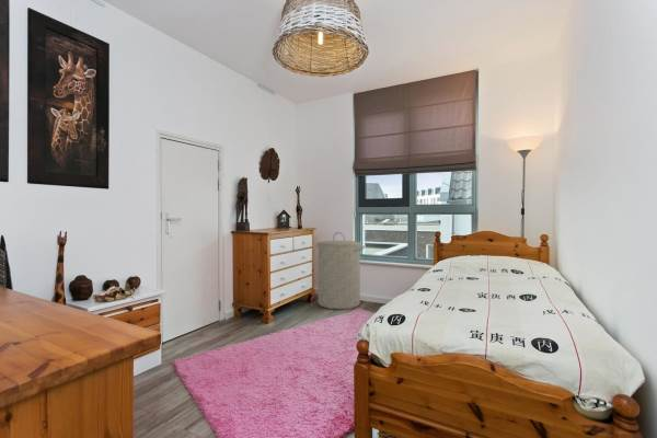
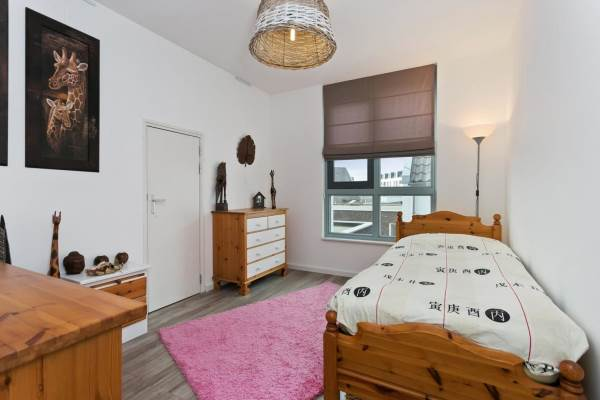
- laundry hamper [315,231,366,310]
